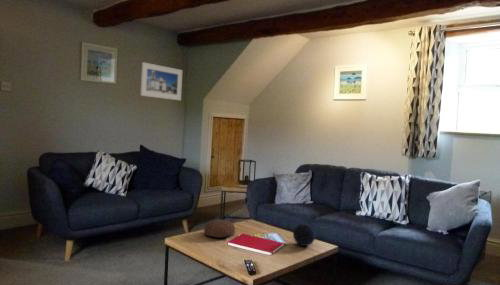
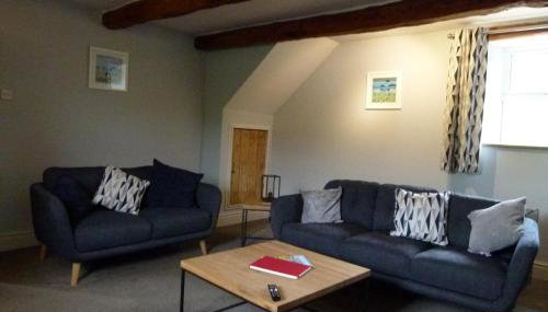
- decorative orb [292,223,316,247]
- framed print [139,61,184,101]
- decorative bowl [203,219,236,239]
